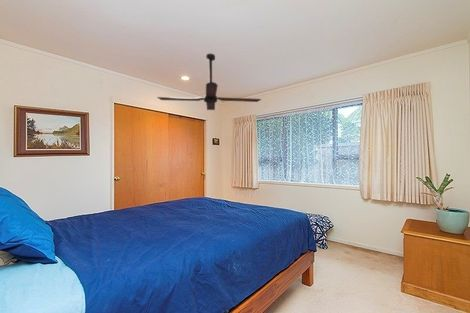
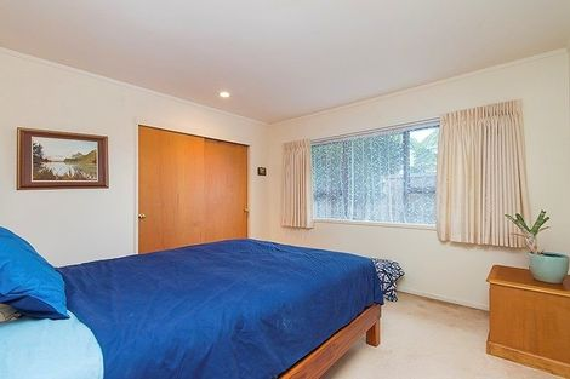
- ceiling fan [156,53,262,111]
